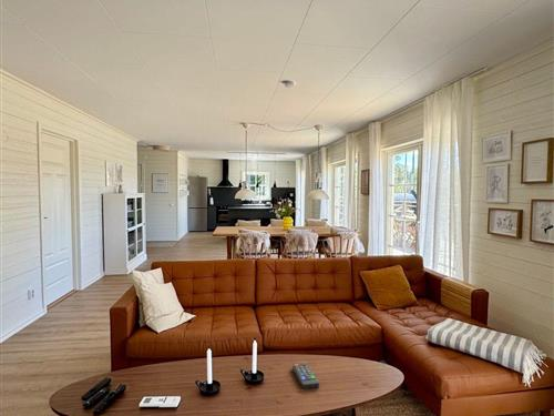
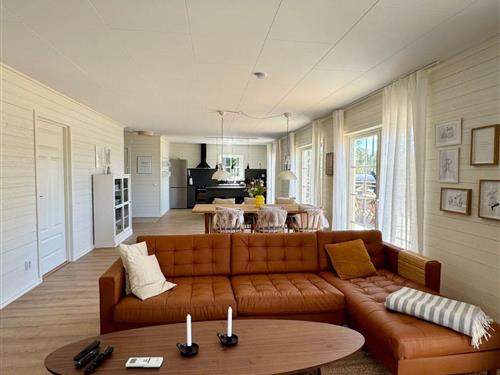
- remote control [291,362,320,390]
